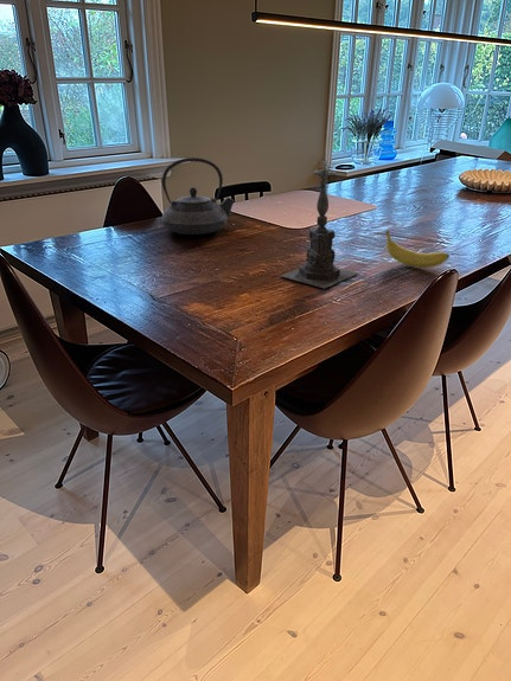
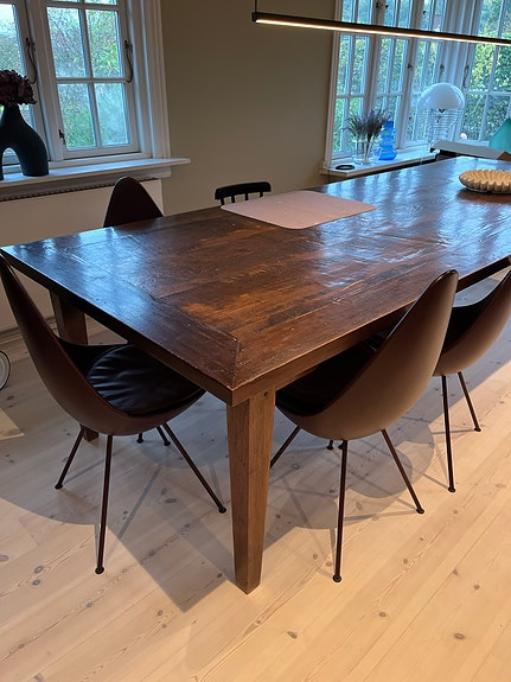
- fruit [384,230,451,269]
- teapot [161,156,236,236]
- candle holder [280,152,359,289]
